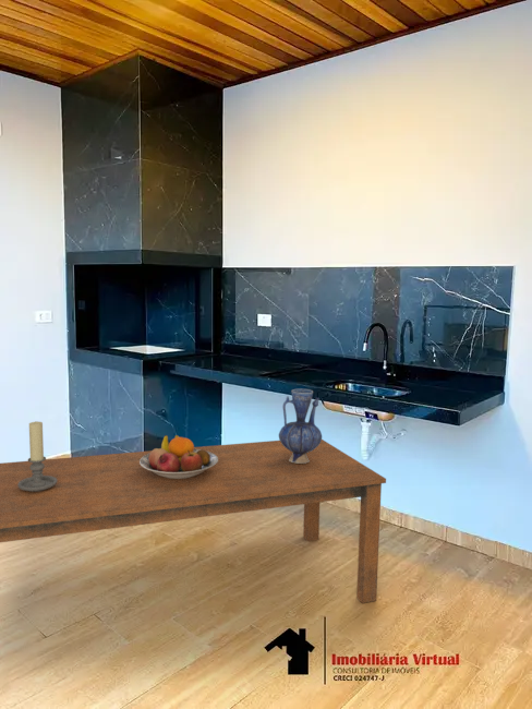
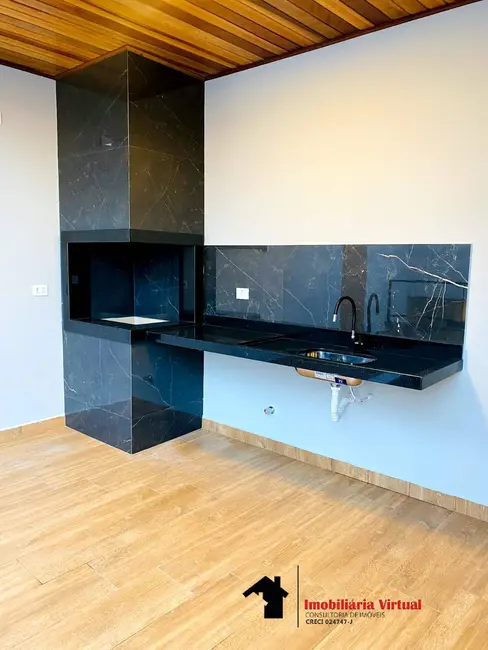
- fruit bowl [140,434,218,479]
- vase [278,388,323,464]
- dining table [0,438,387,604]
- candle holder [17,420,58,492]
